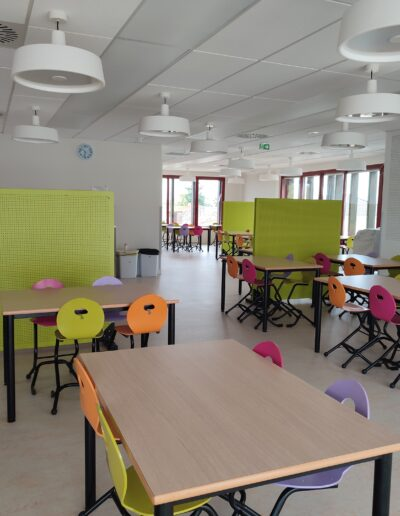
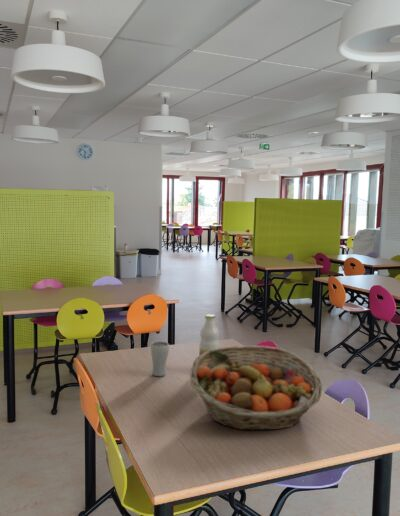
+ drinking glass [150,340,170,377]
+ bottle [198,313,220,356]
+ fruit basket [189,344,323,431]
